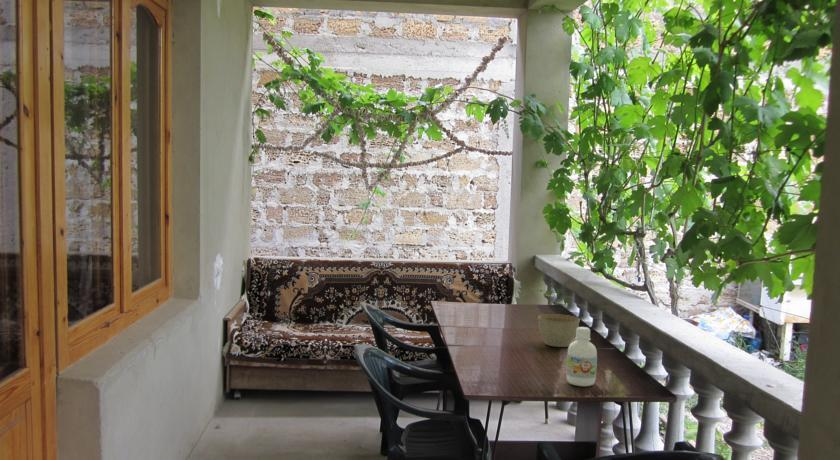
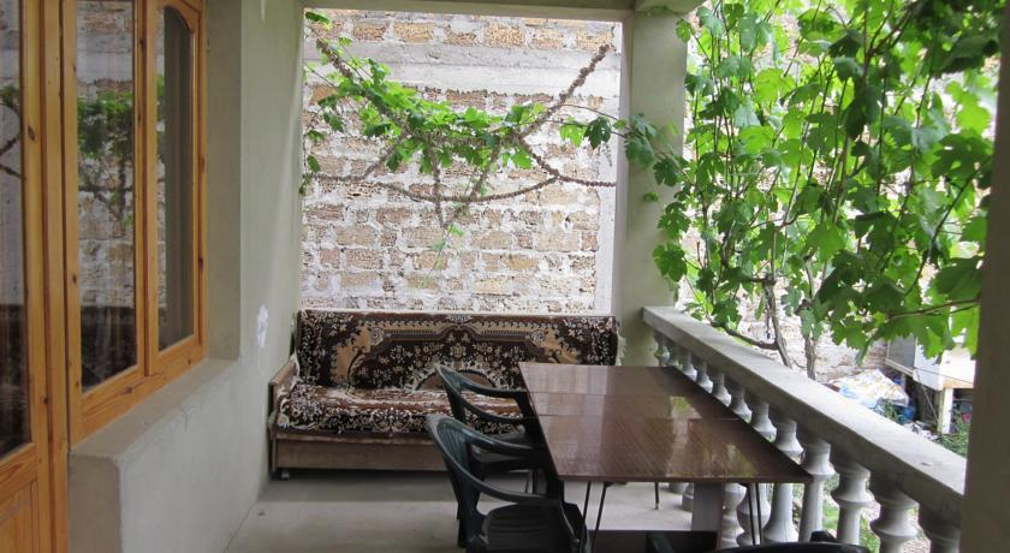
- bottle [565,326,598,387]
- planter bowl [537,313,581,348]
